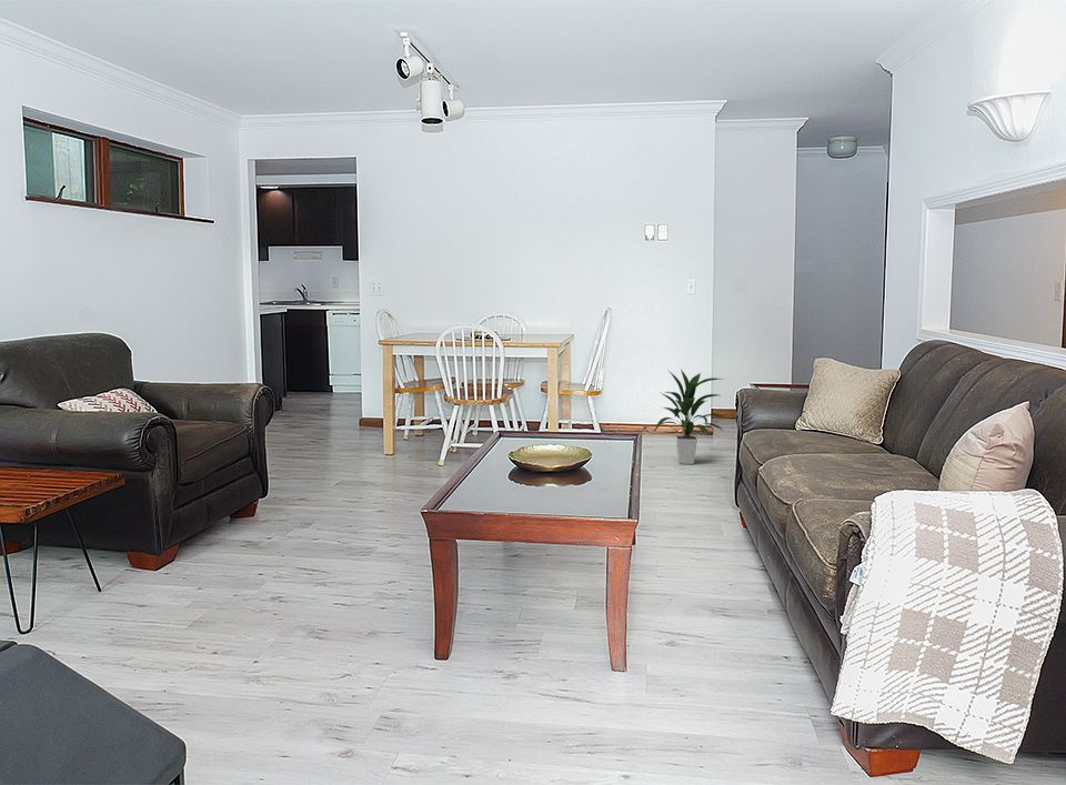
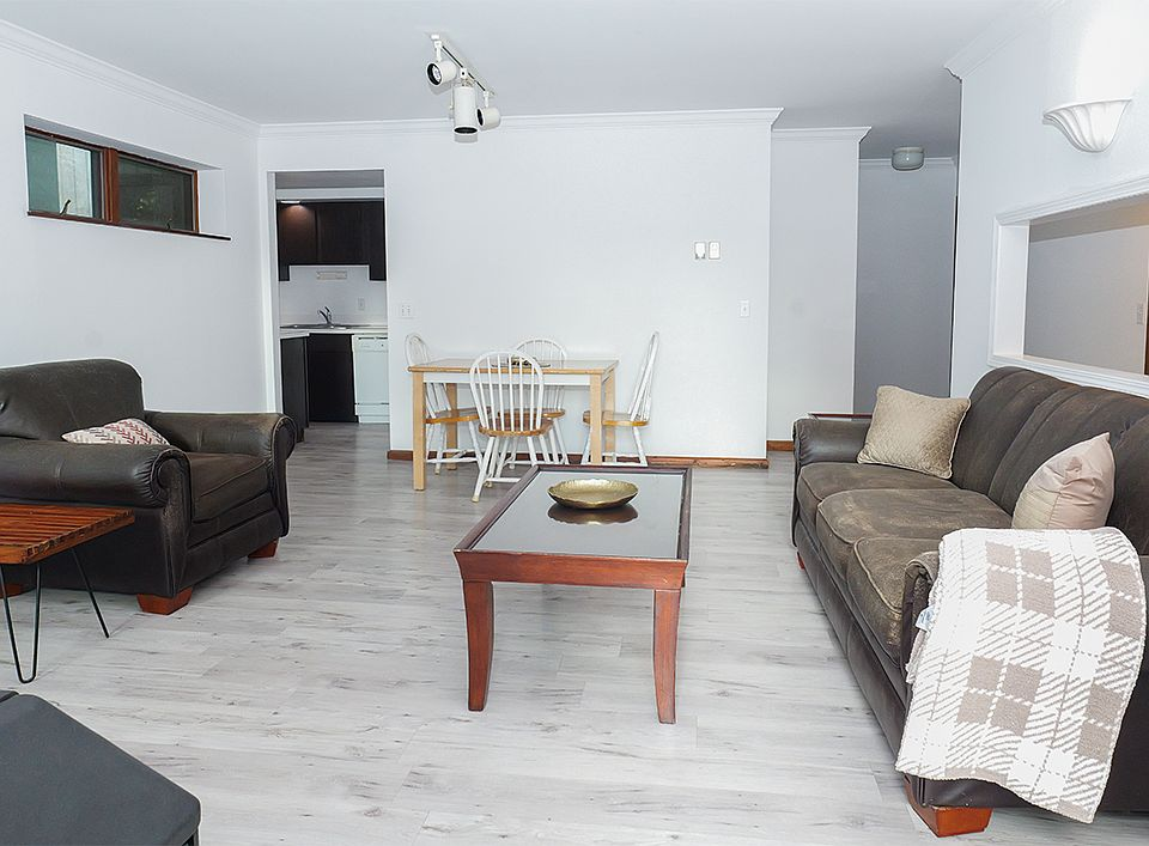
- indoor plant [653,368,726,465]
